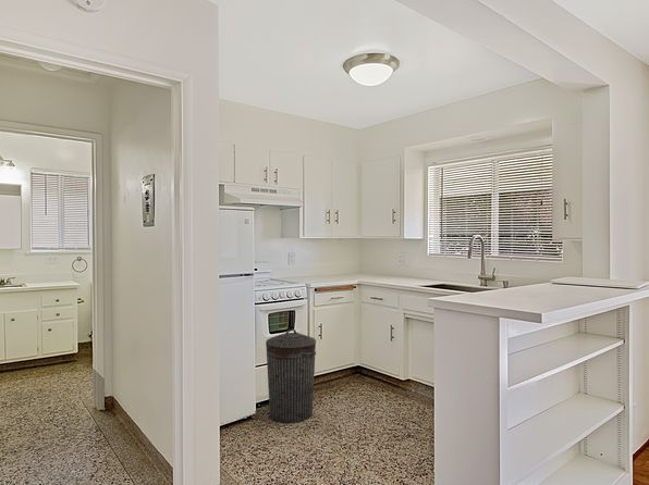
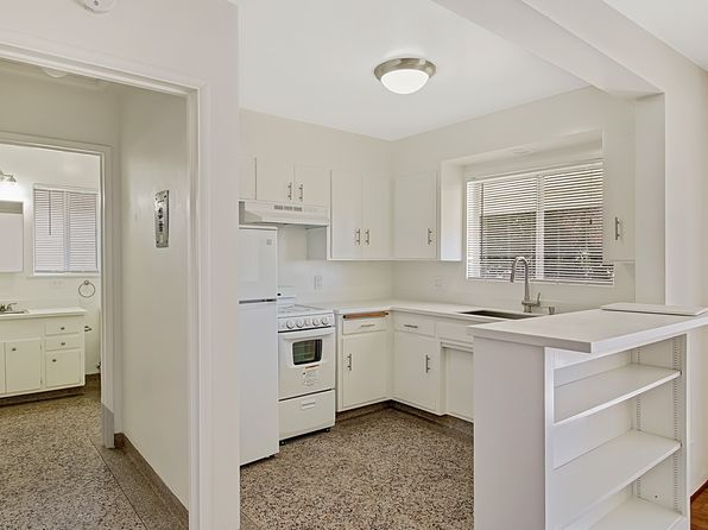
- trash can [265,328,317,424]
